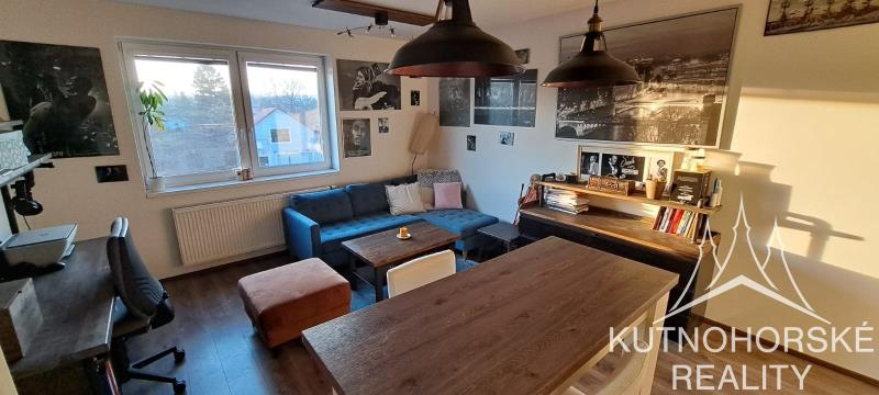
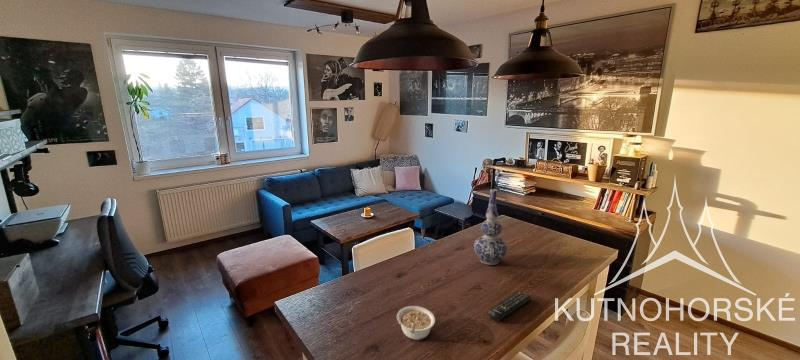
+ vase [473,188,508,266]
+ legume [396,305,436,341]
+ remote control [487,291,532,322]
